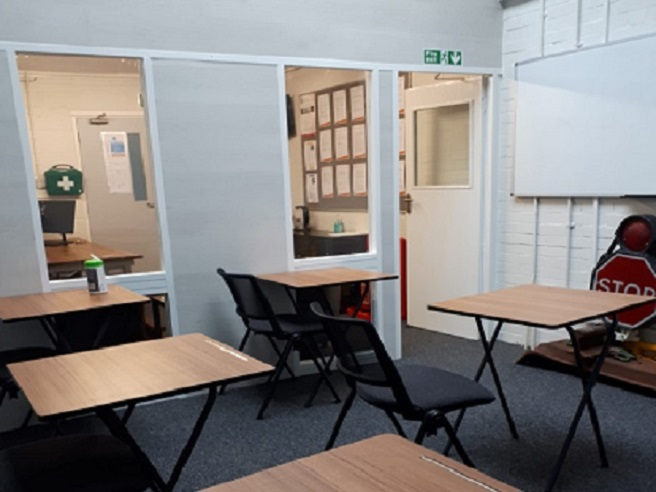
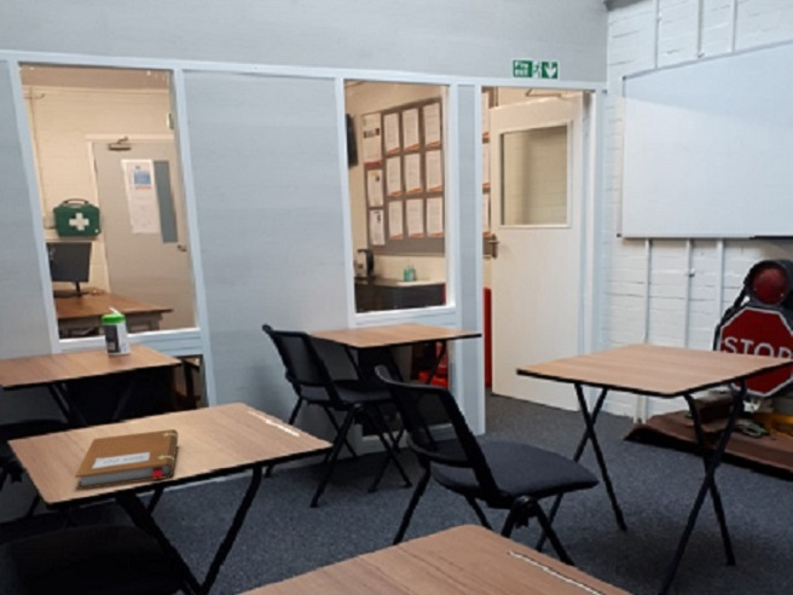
+ notebook [74,428,179,491]
